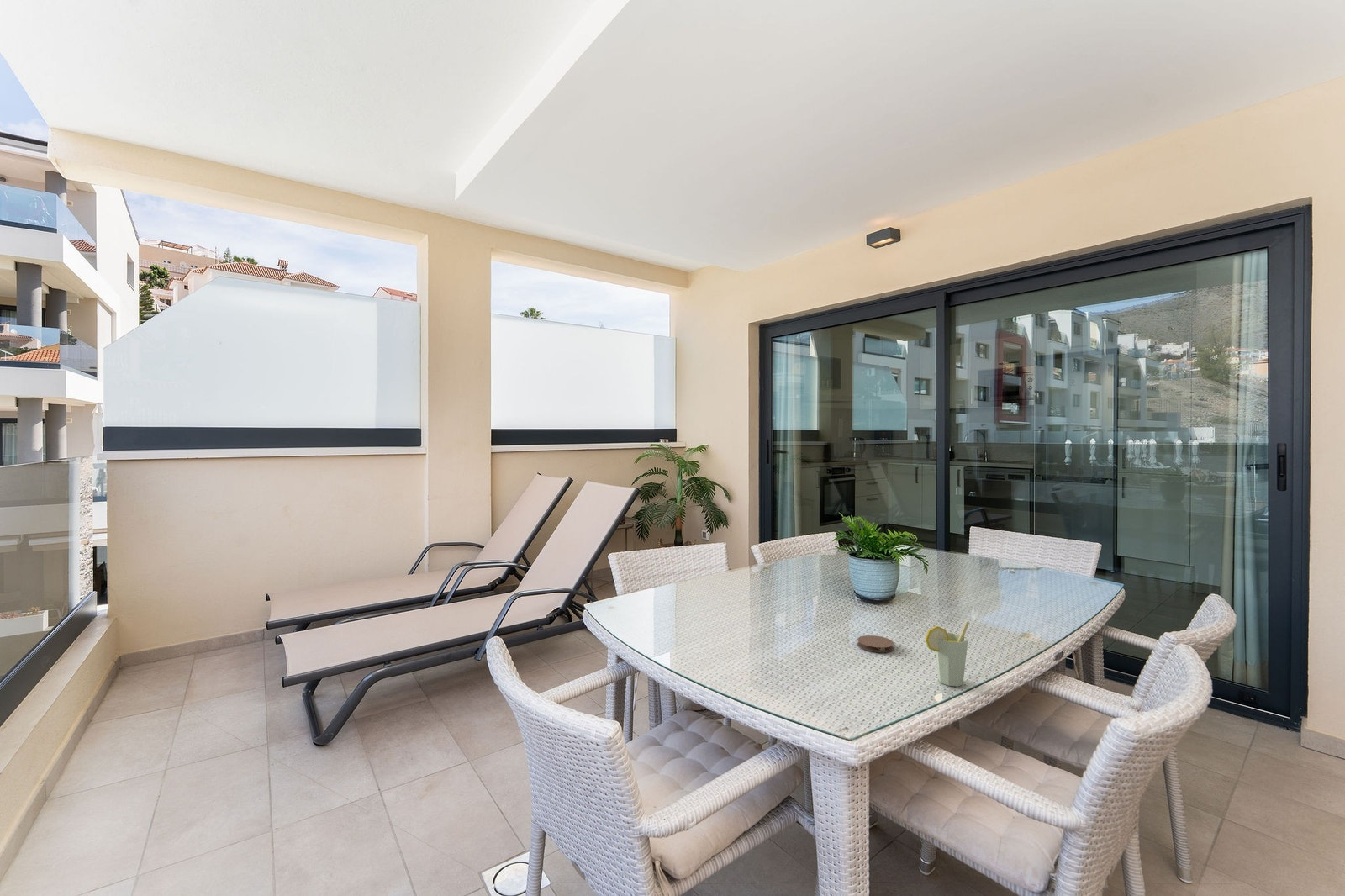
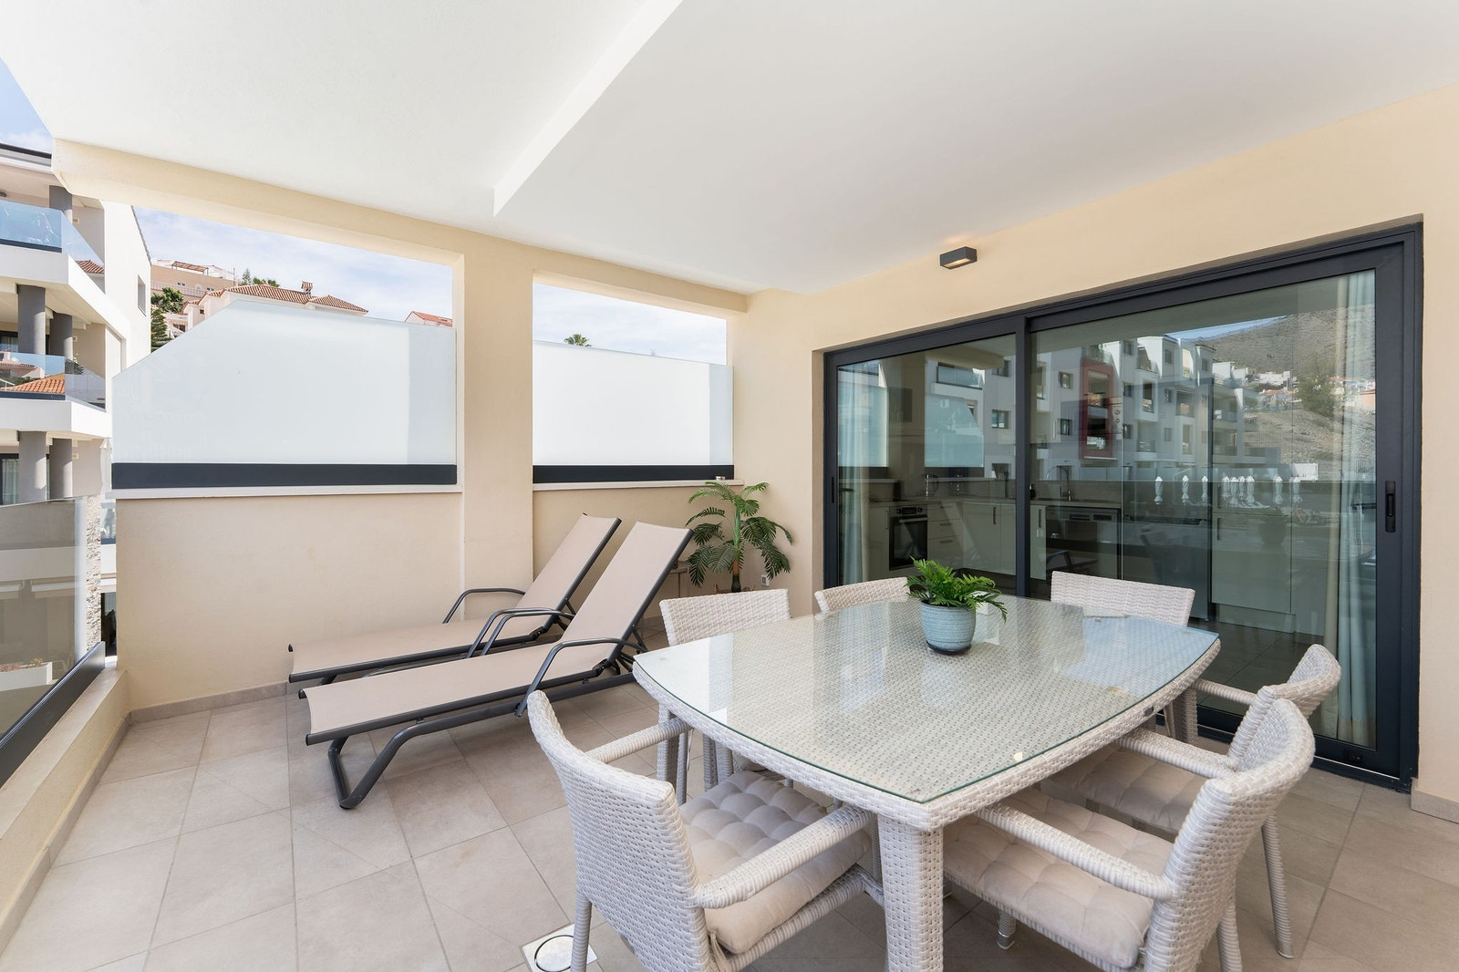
- cup [924,620,970,687]
- coaster [857,635,894,653]
